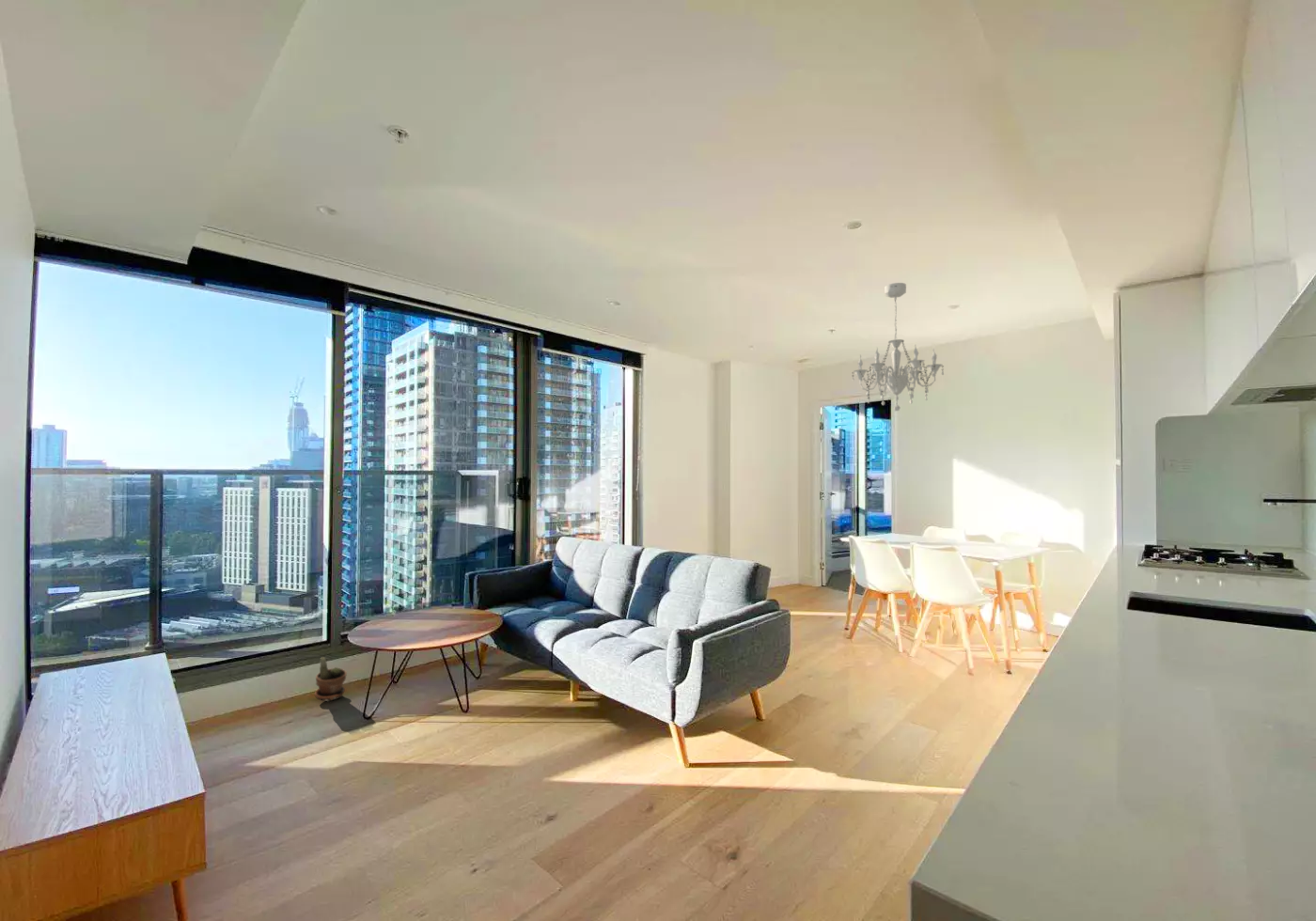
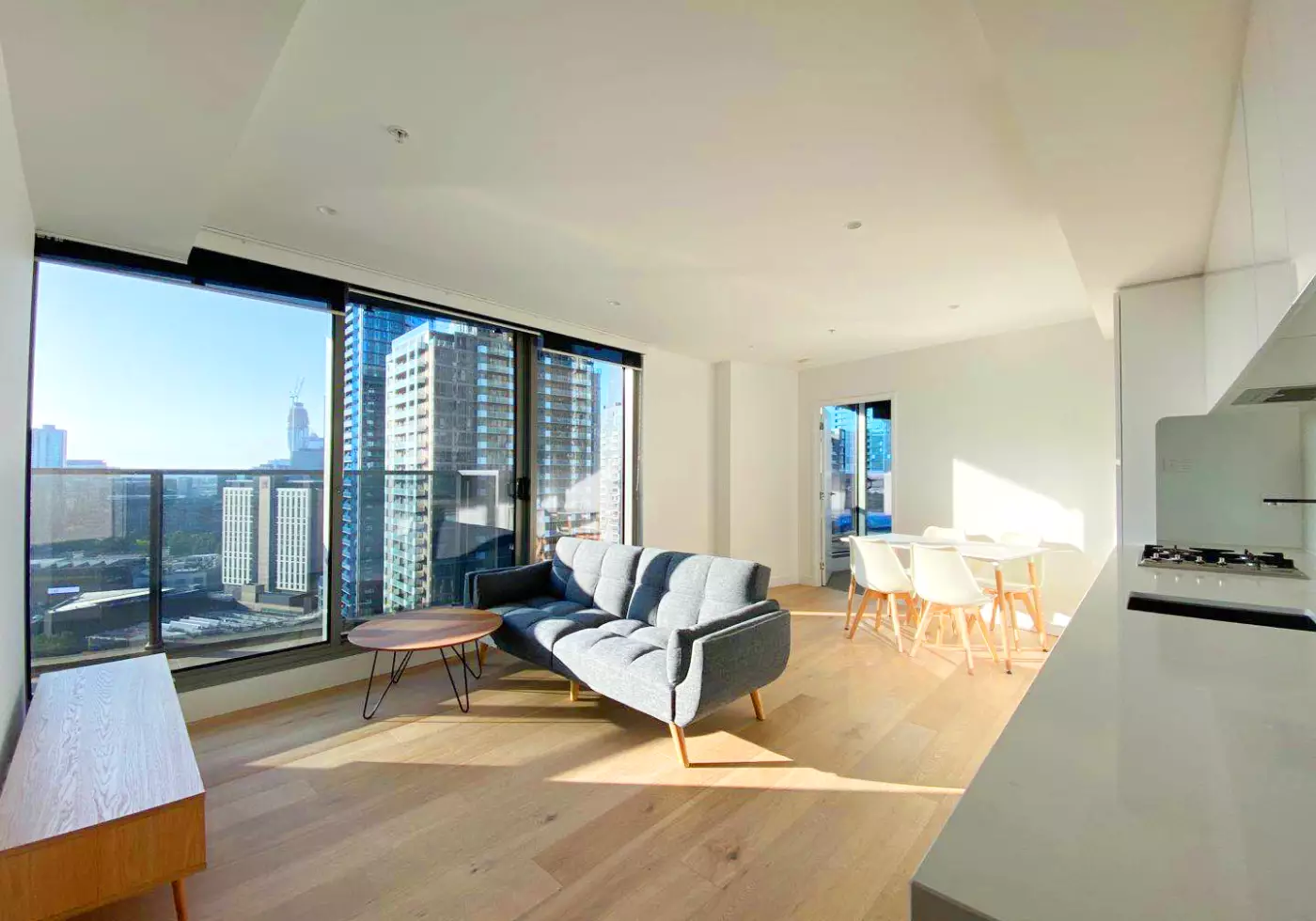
- potted plant [314,656,348,702]
- chandelier [852,282,945,412]
